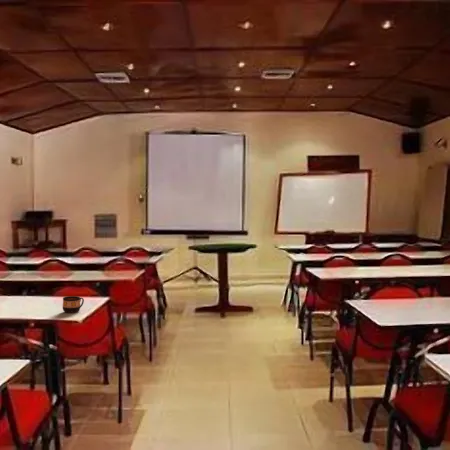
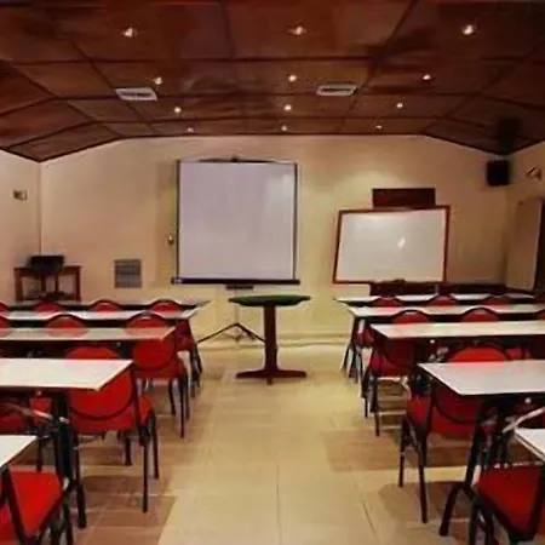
- cup [62,295,85,313]
